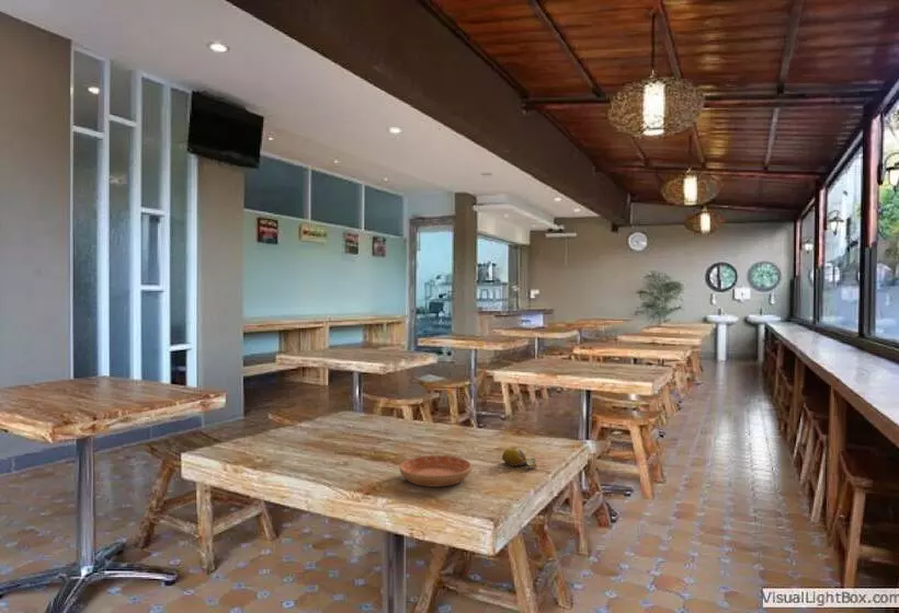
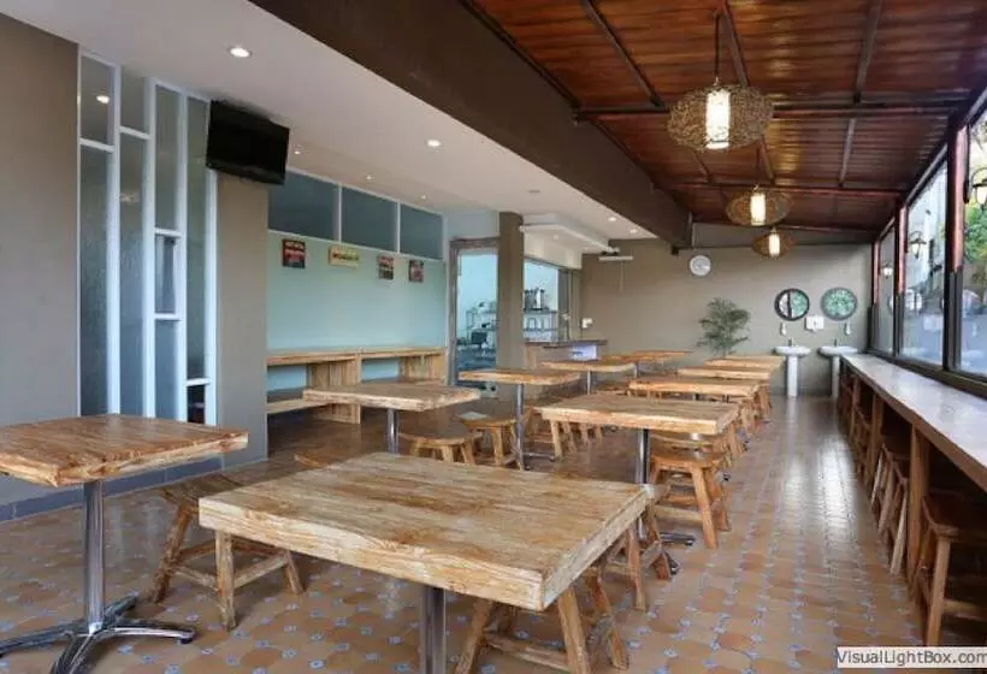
- fruit [501,446,538,469]
- saucer [398,454,474,488]
